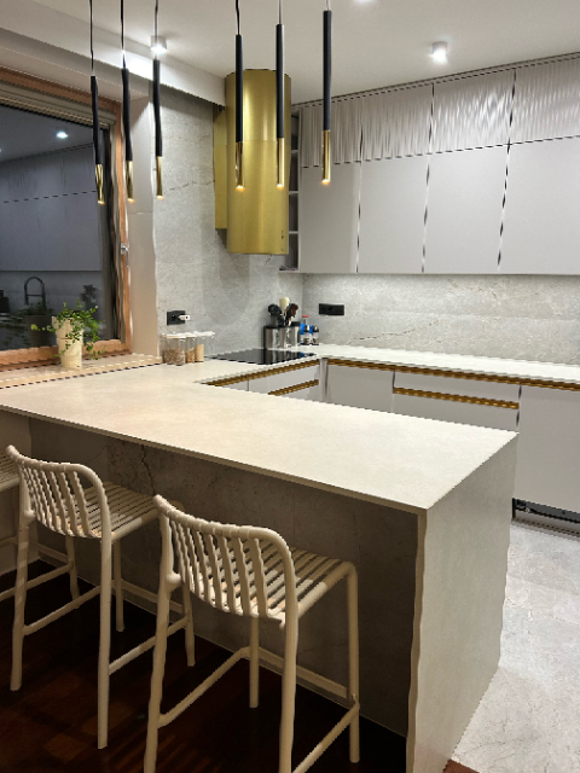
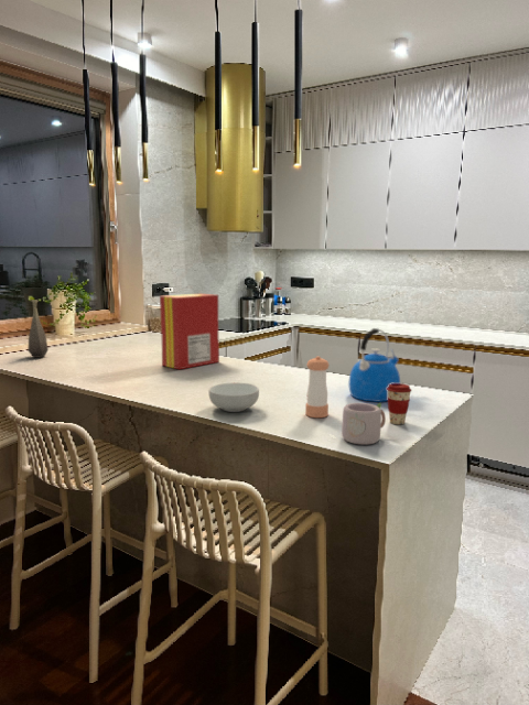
+ mug [341,402,387,446]
+ kettle [347,327,401,403]
+ pepper shaker [304,355,331,419]
+ cereal bowl [207,382,260,413]
+ cereal box [159,293,220,370]
+ bottle [26,299,50,359]
+ coffee cup [387,382,413,425]
